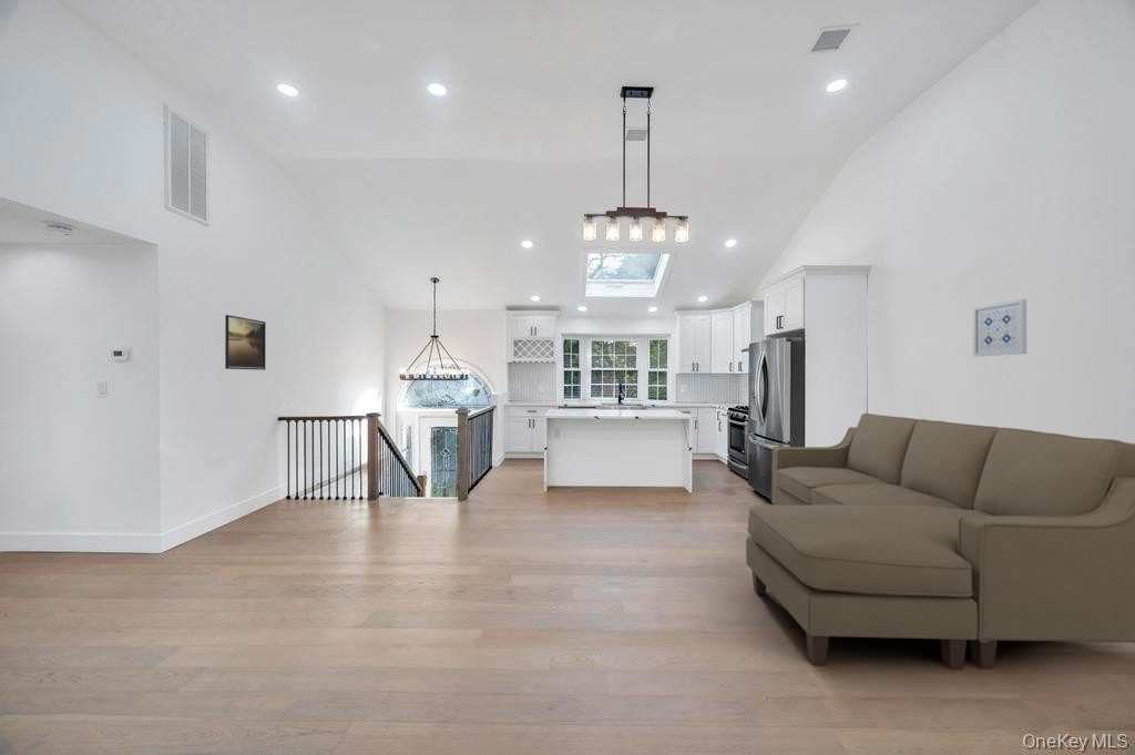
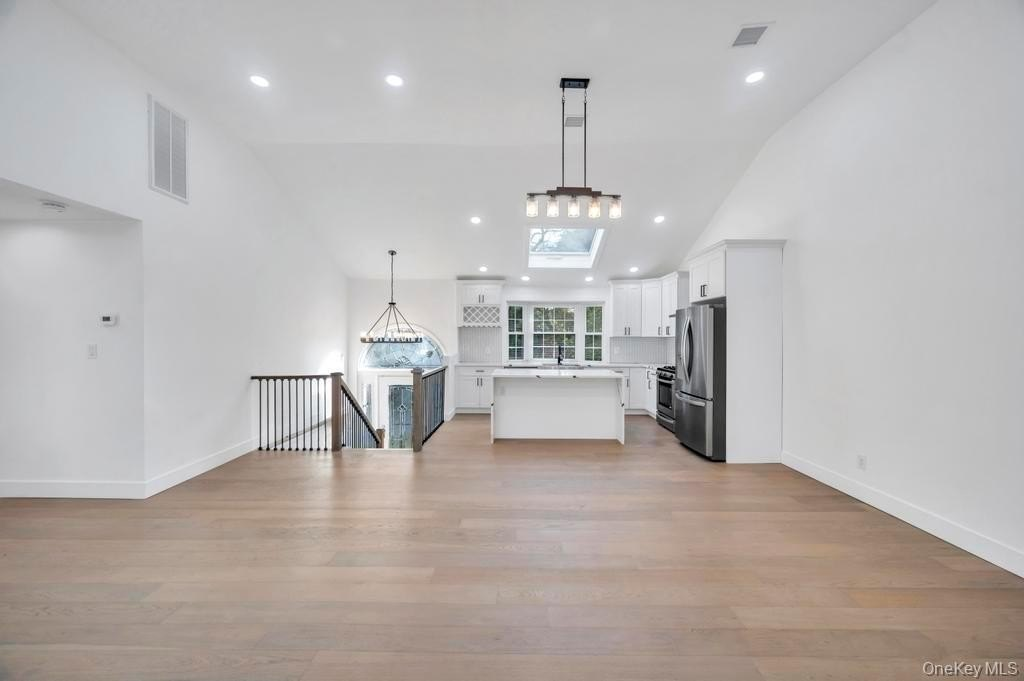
- sofa [745,412,1135,671]
- wall art [972,298,1027,357]
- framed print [224,314,267,371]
